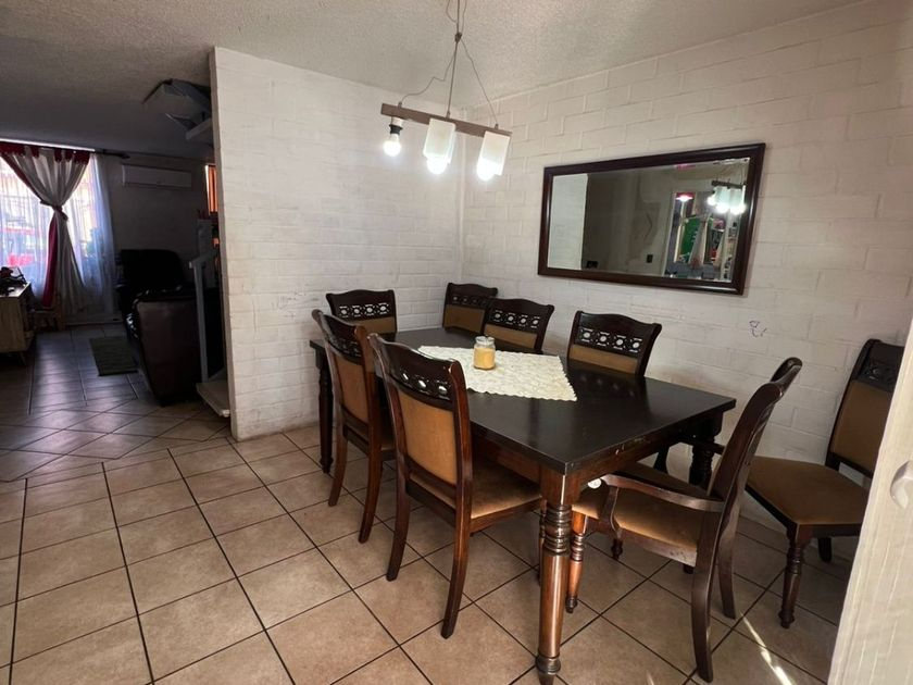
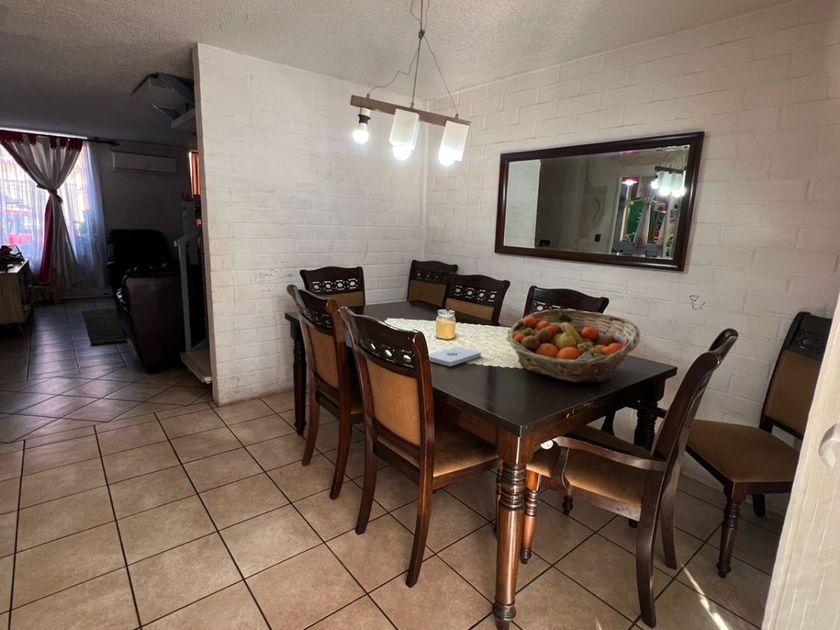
+ notepad [428,346,482,367]
+ fruit basket [505,308,641,384]
